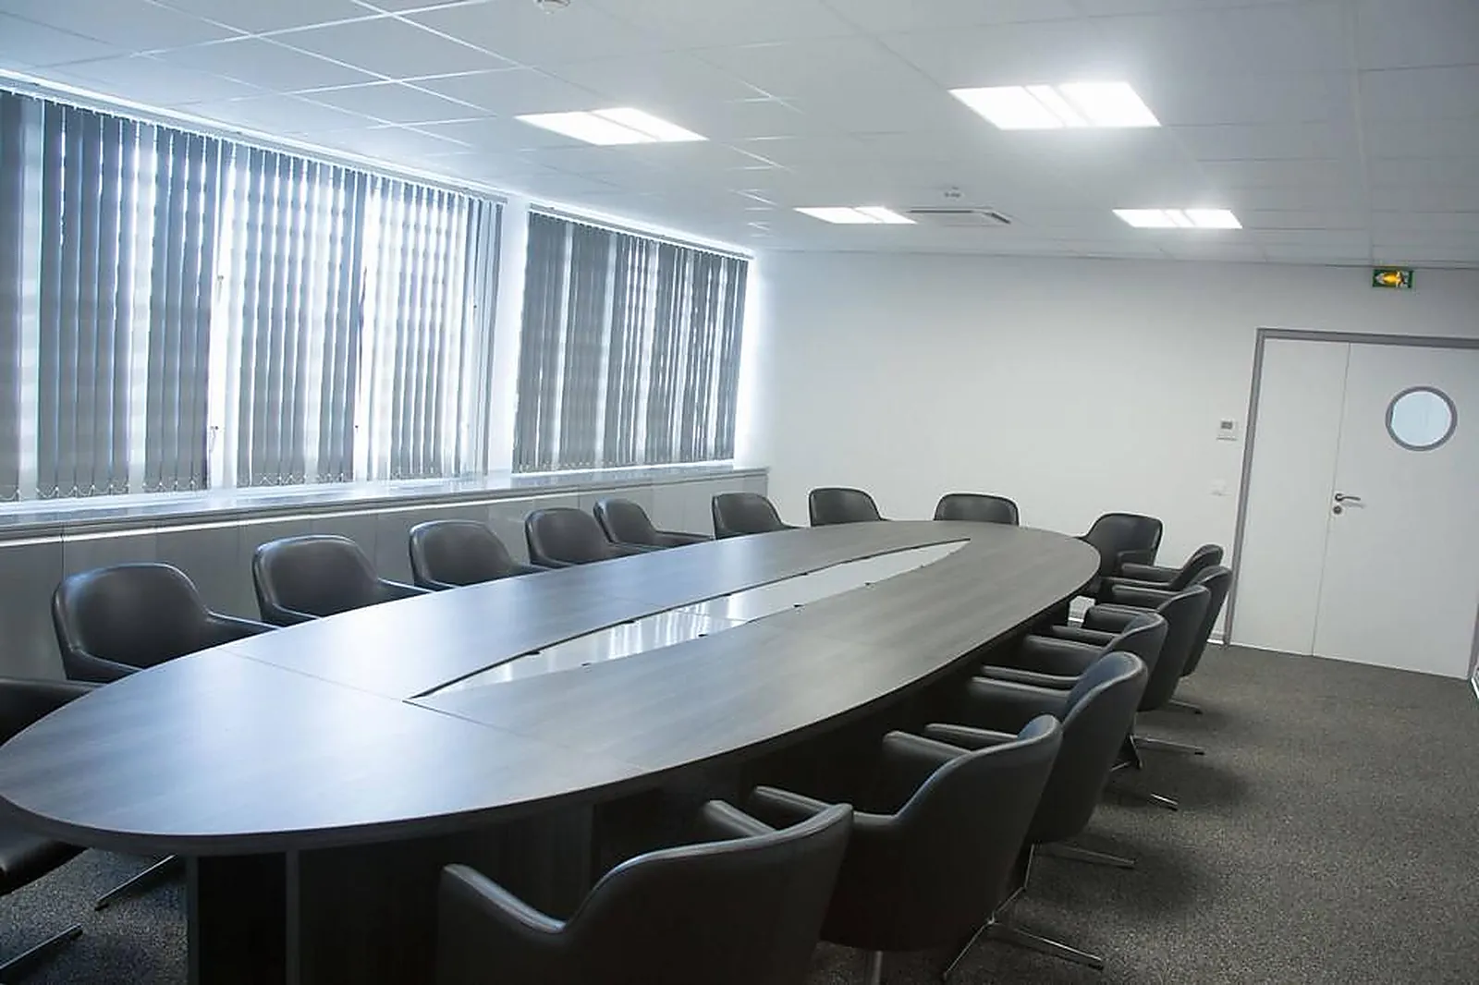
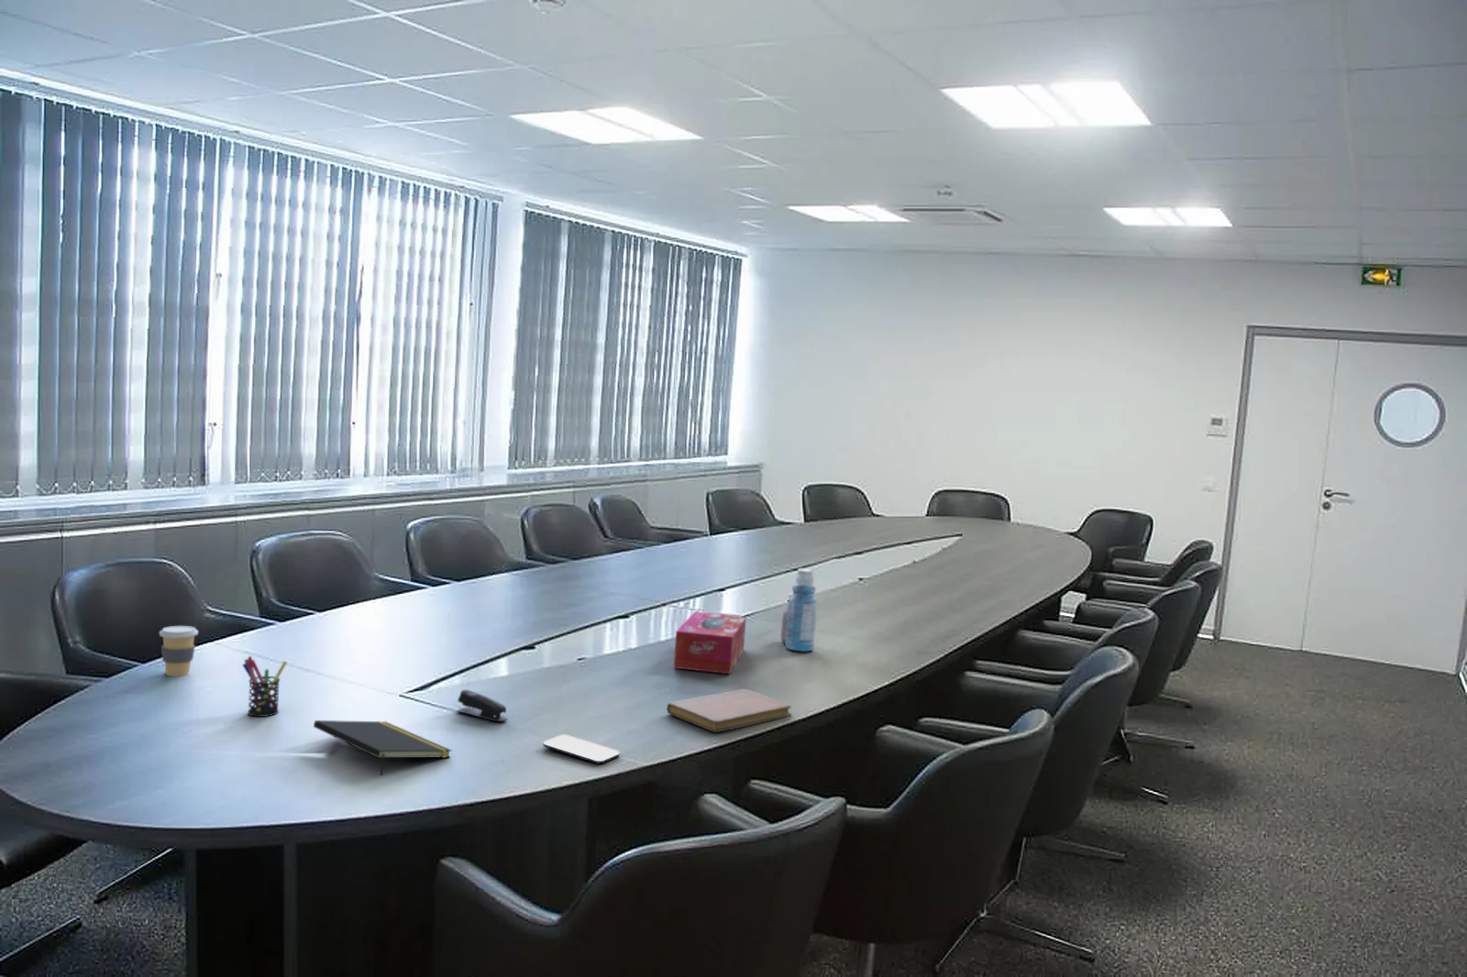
+ bottle [780,567,818,652]
+ tissue box [673,611,747,675]
+ smartphone [543,734,621,764]
+ notebook [665,688,792,733]
+ notepad [313,720,453,776]
+ stapler [456,688,508,722]
+ coffee cup [158,625,199,677]
+ pen holder [241,655,288,717]
